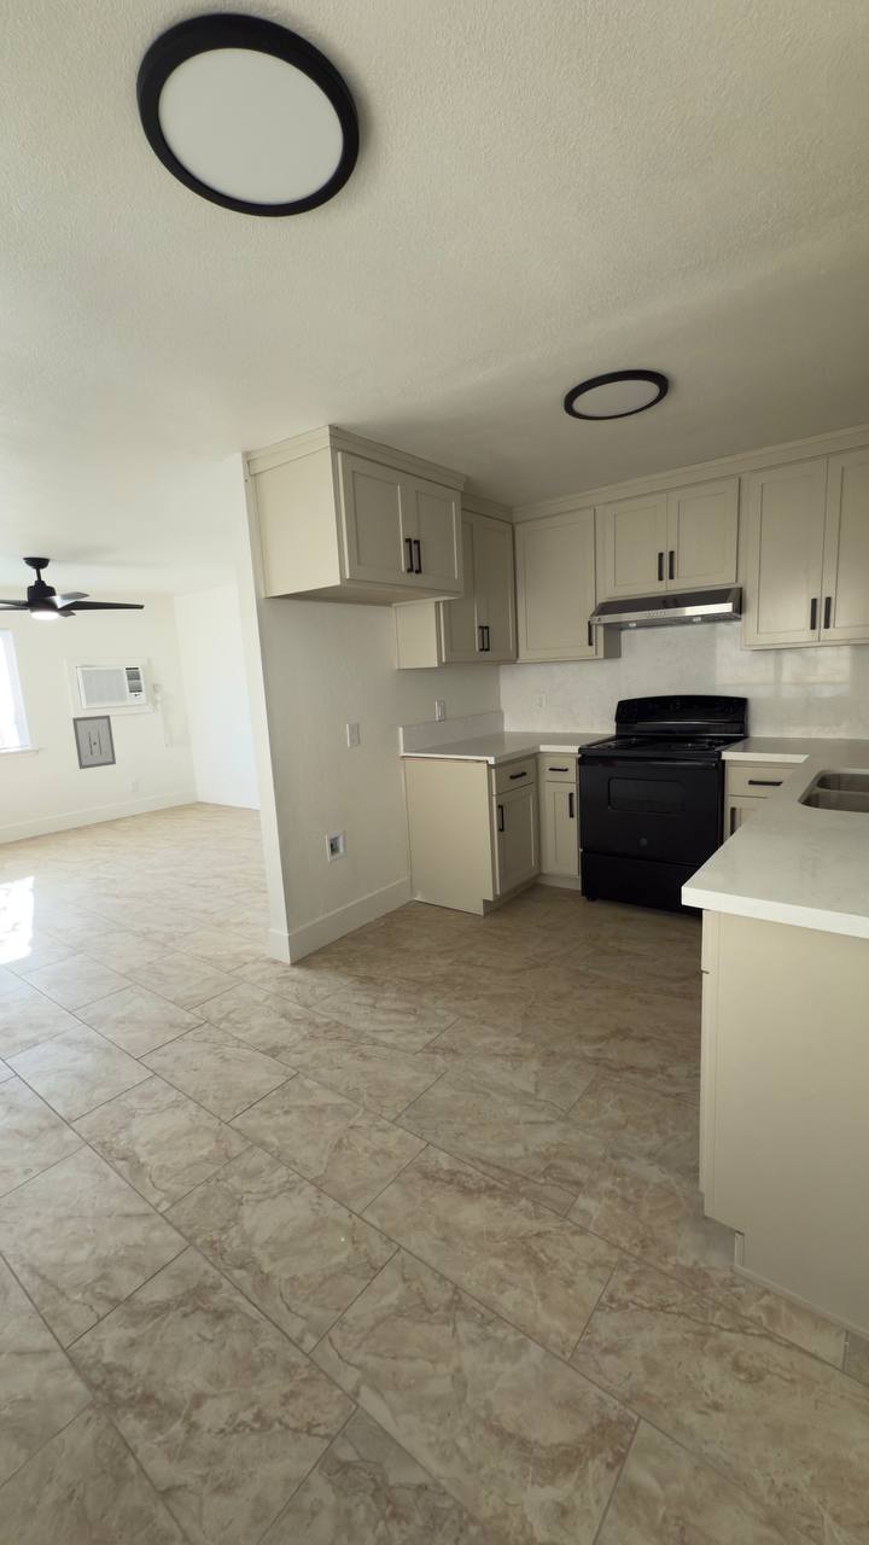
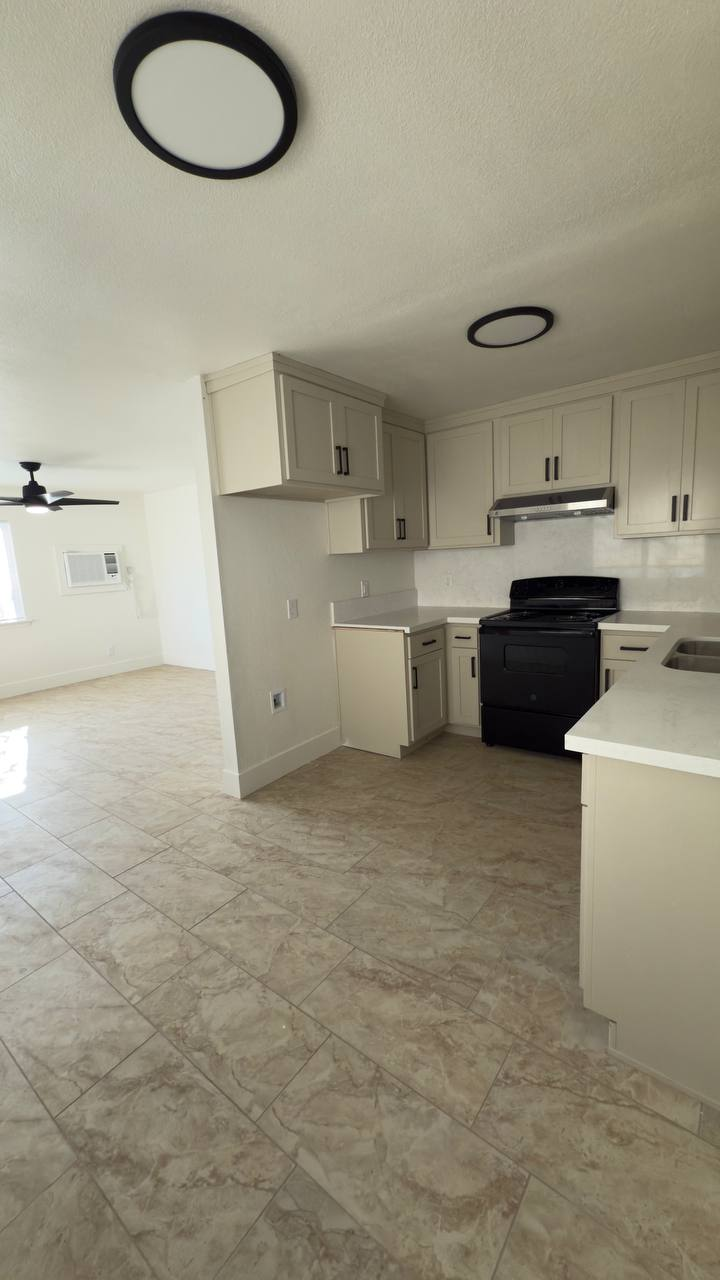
- wall art [71,715,117,770]
